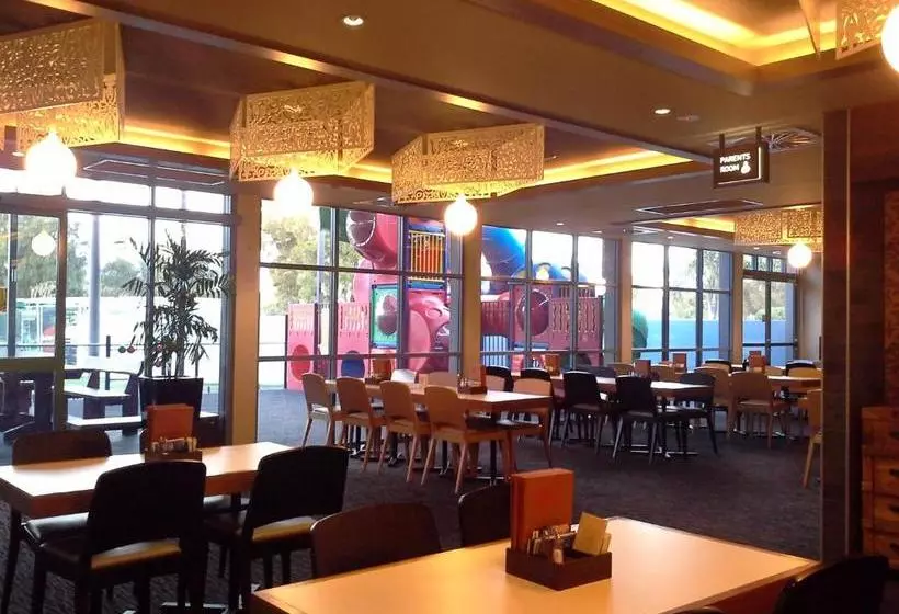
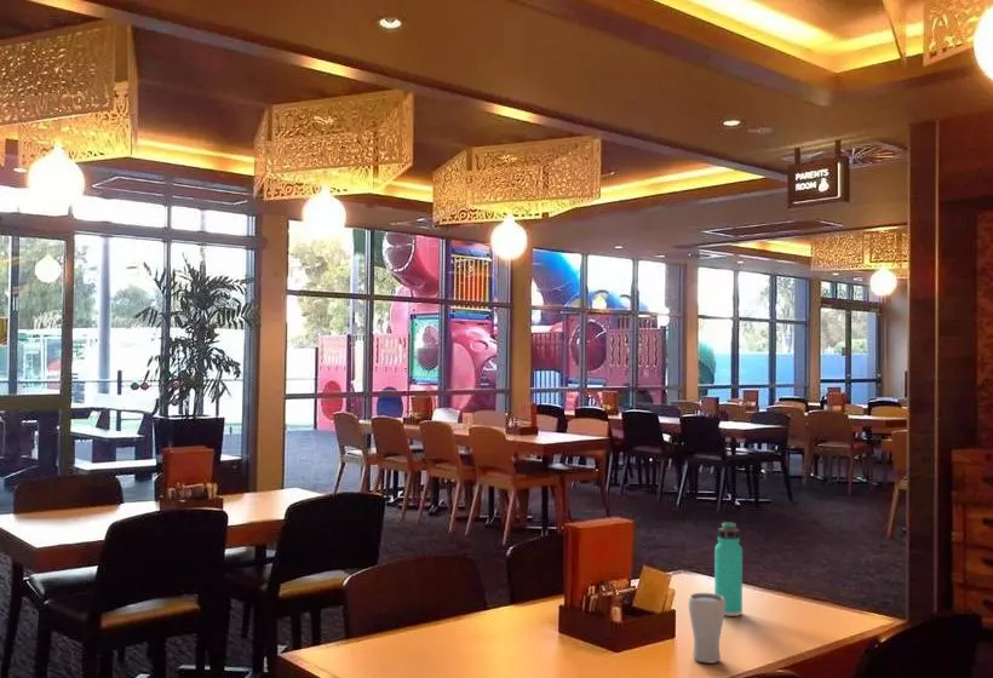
+ drinking glass [688,592,725,665]
+ thermos bottle [713,521,744,617]
